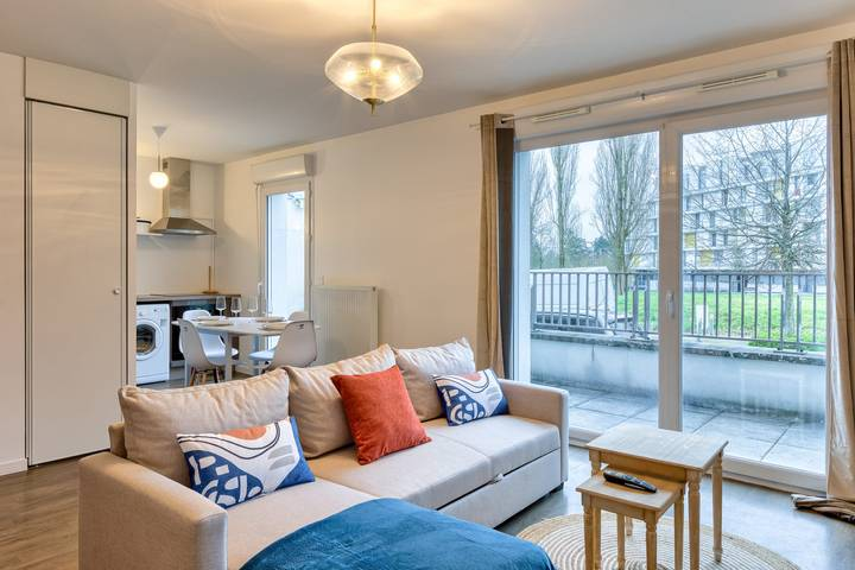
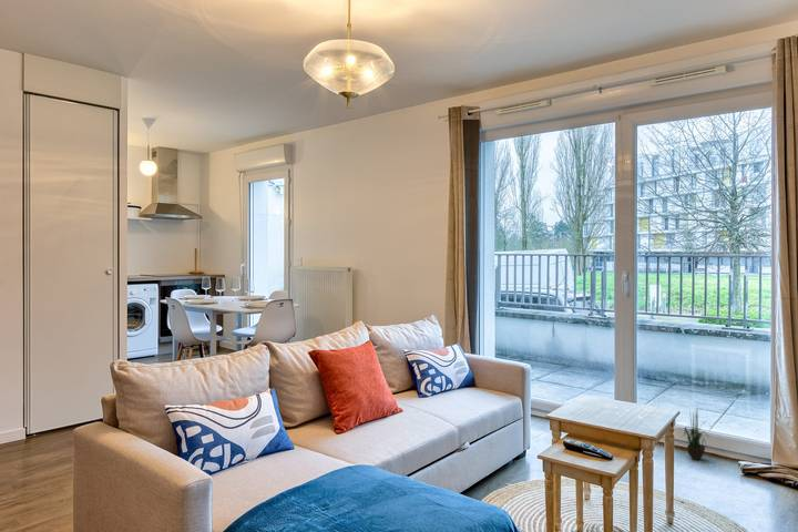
+ potted plant [678,405,712,461]
